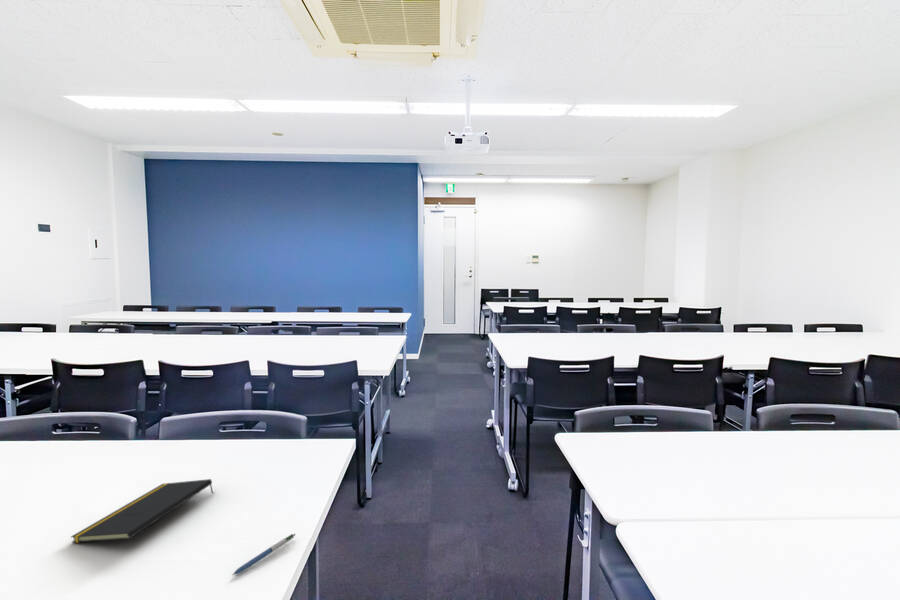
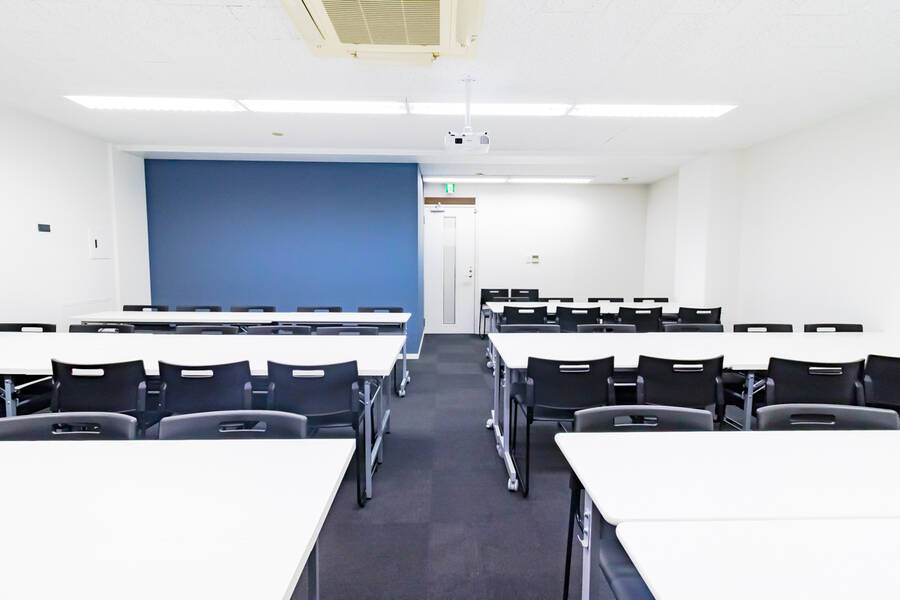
- notepad [70,478,215,544]
- pen [231,533,297,576]
